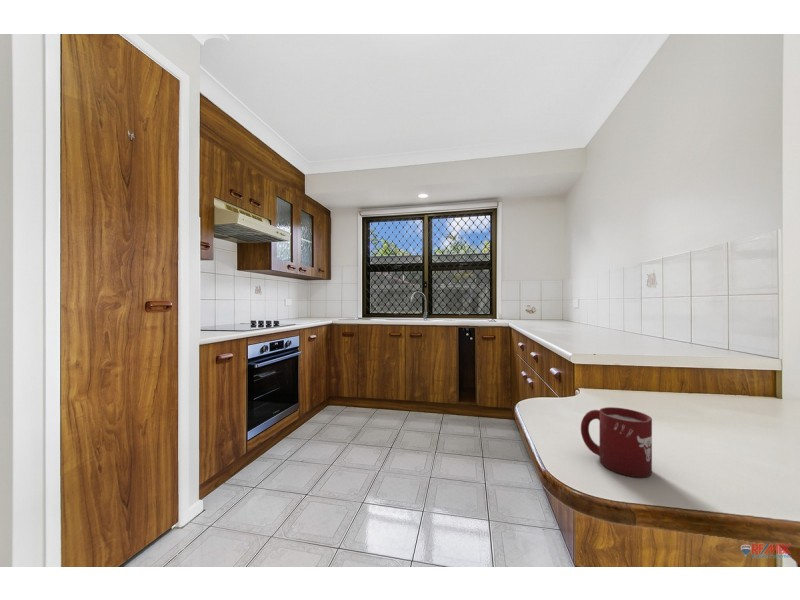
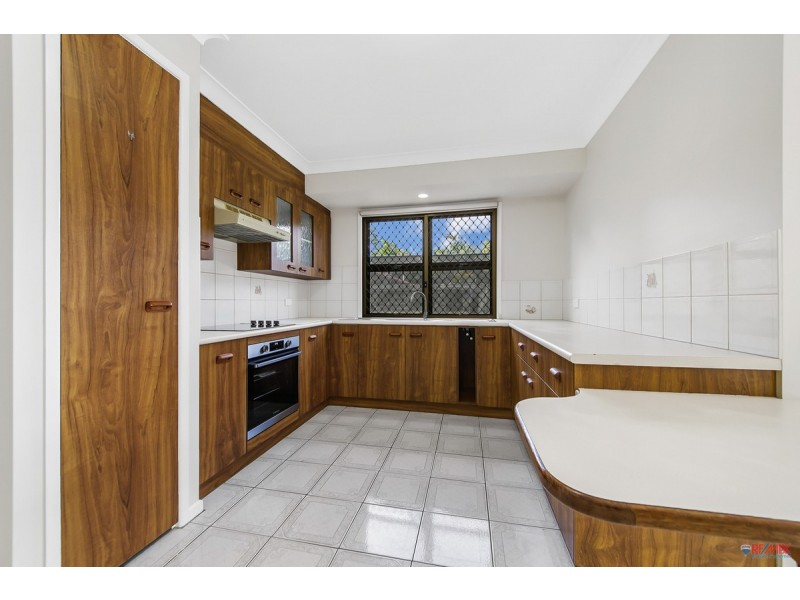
- cup [580,406,653,478]
